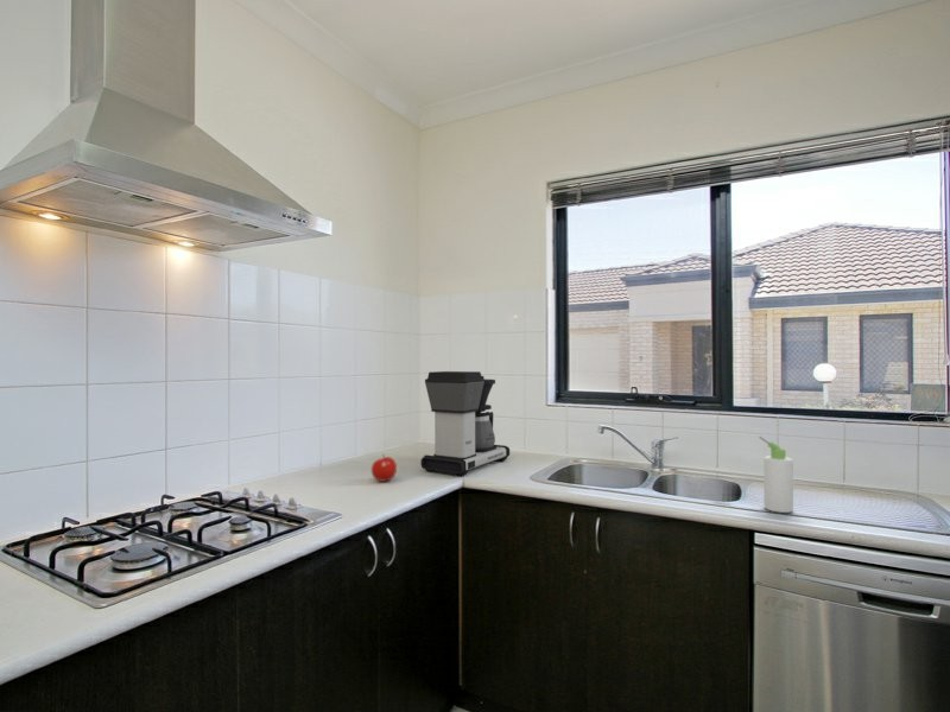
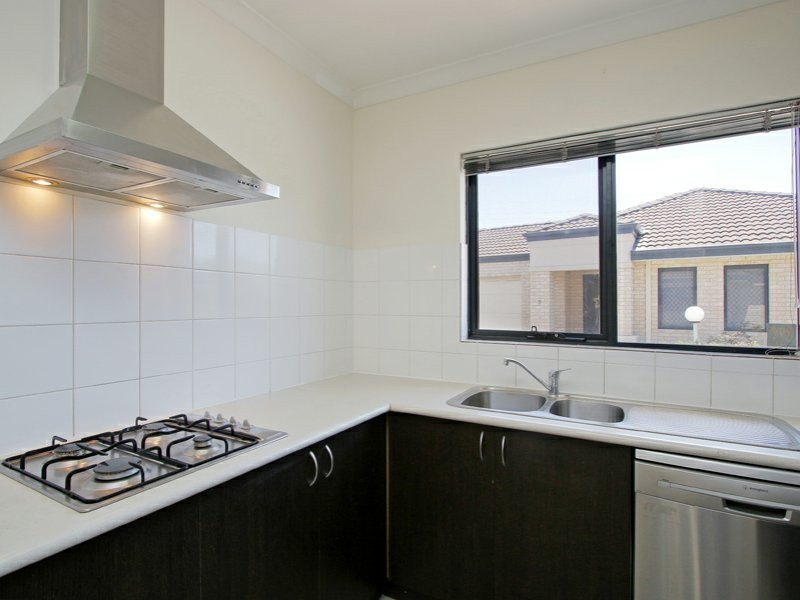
- bottle [758,436,794,514]
- fruit [370,453,398,483]
- coffee maker [420,370,511,477]
